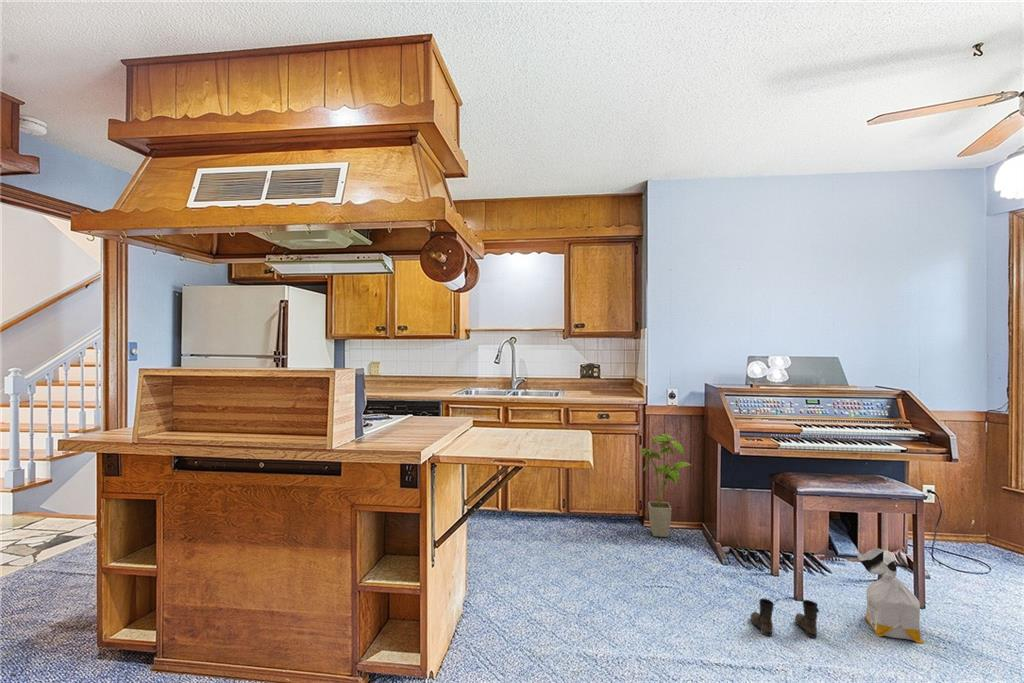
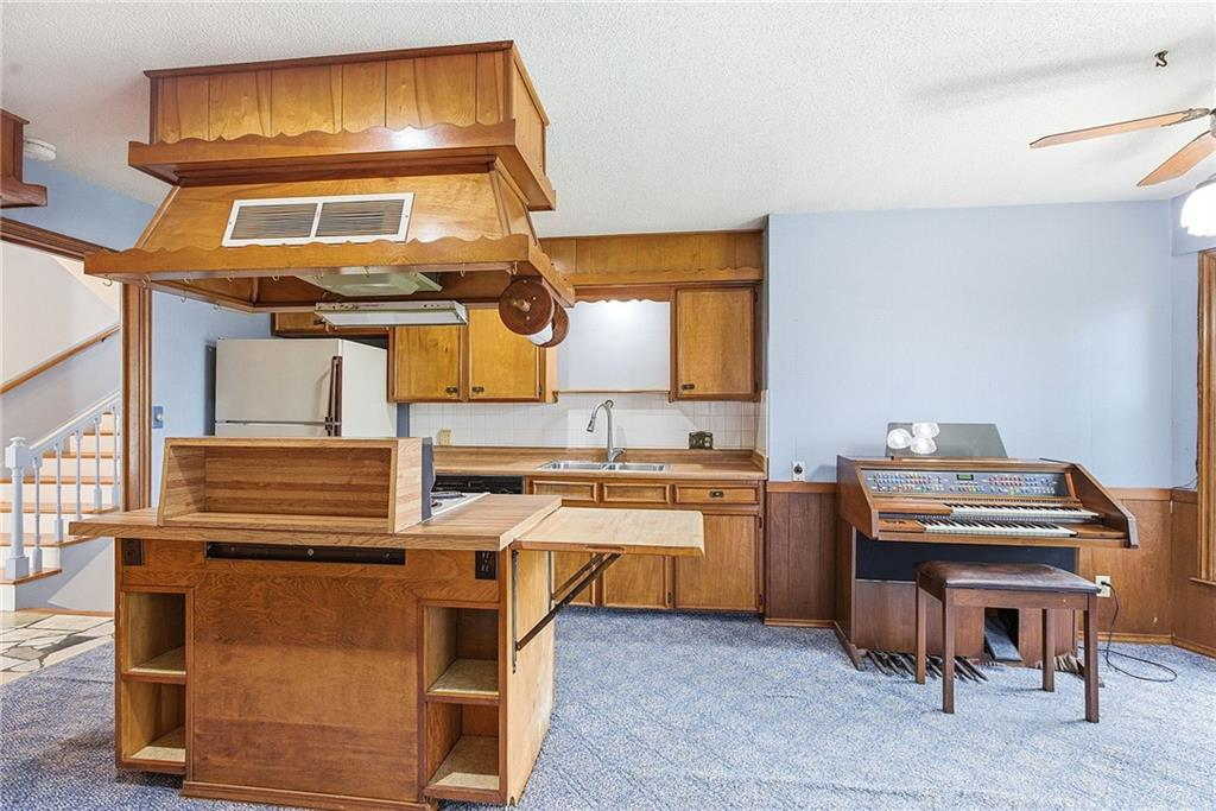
- house plant [637,433,693,538]
- bag [856,547,925,644]
- boots [750,598,820,639]
